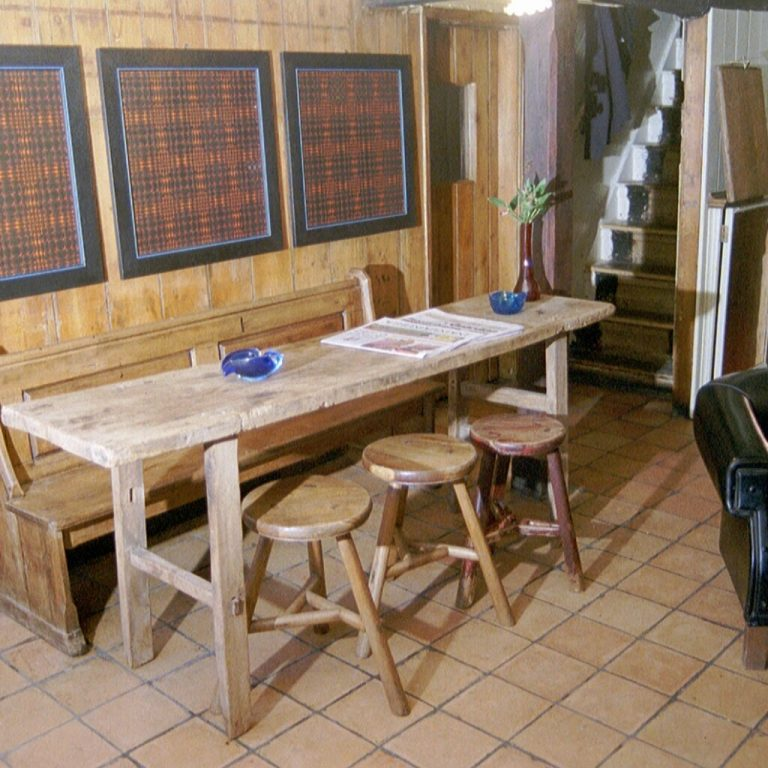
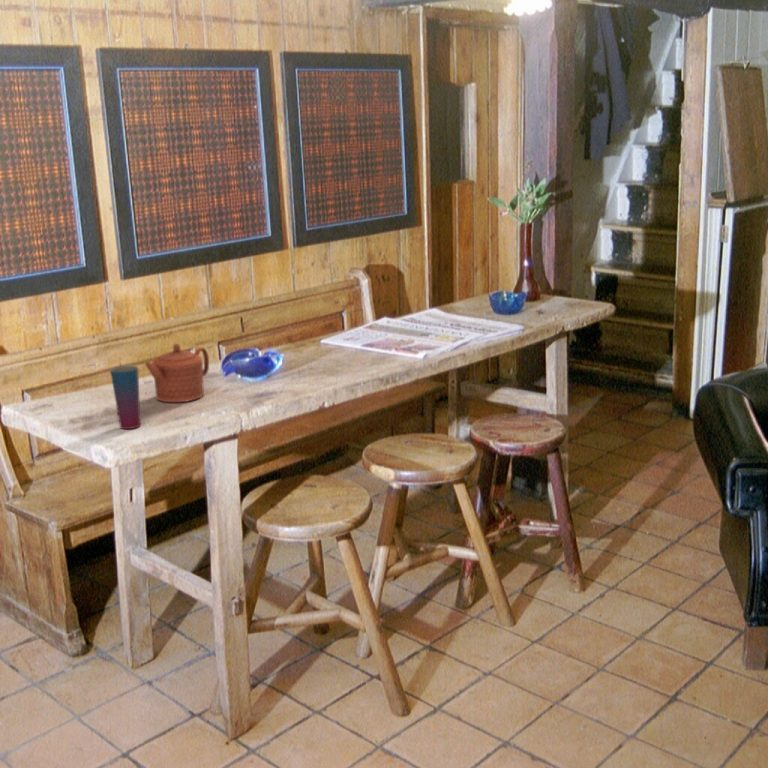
+ teapot [144,342,210,403]
+ cup [109,364,142,430]
